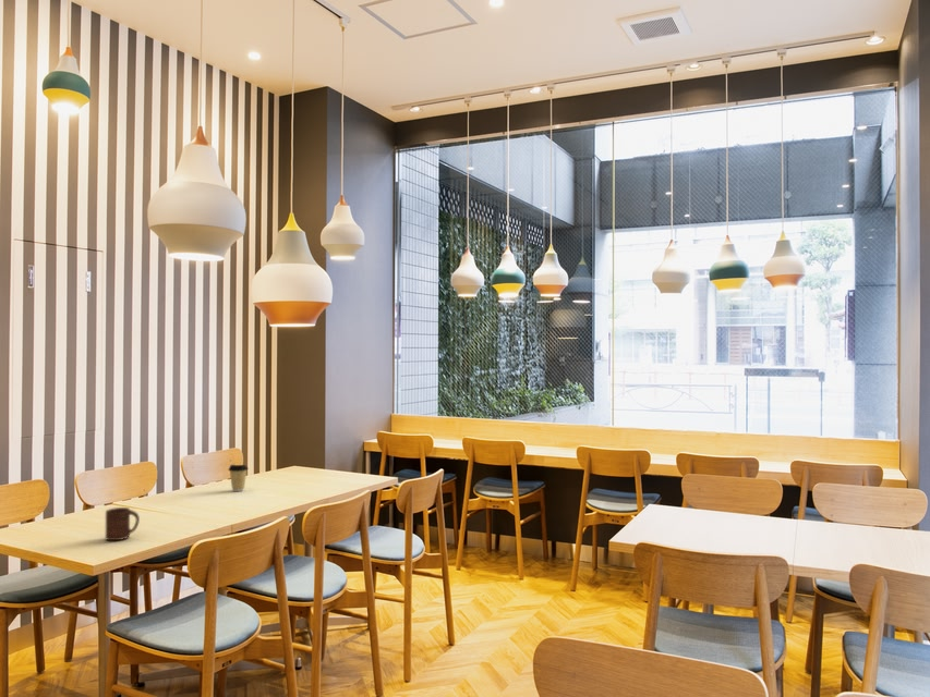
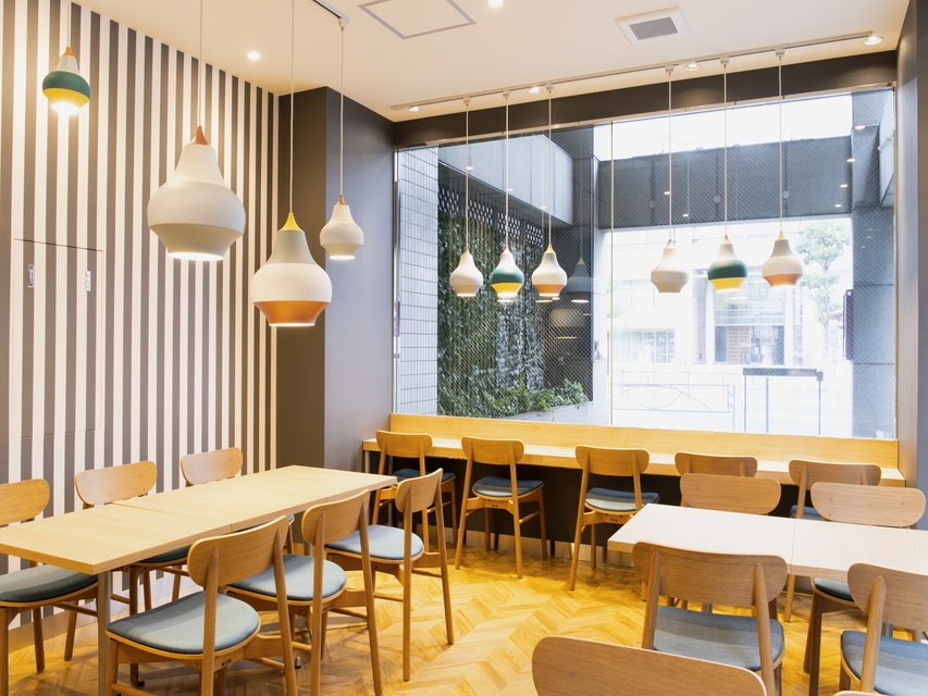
- coffee cup [227,464,250,492]
- cup [105,506,141,541]
